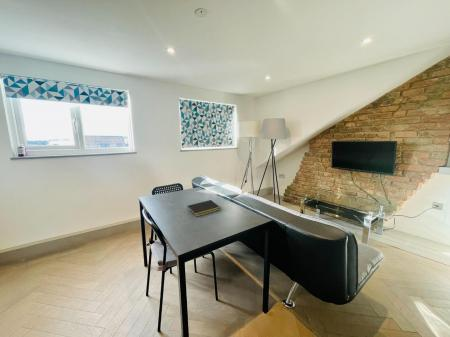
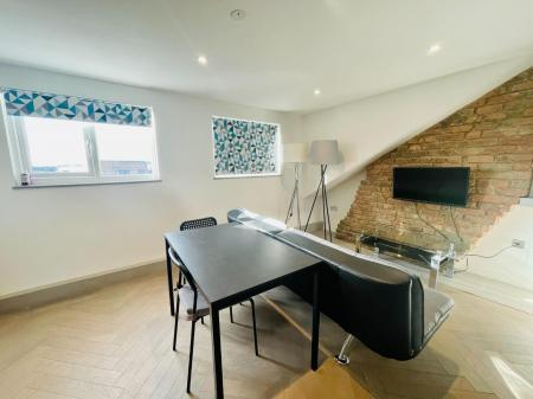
- notepad [186,199,222,217]
